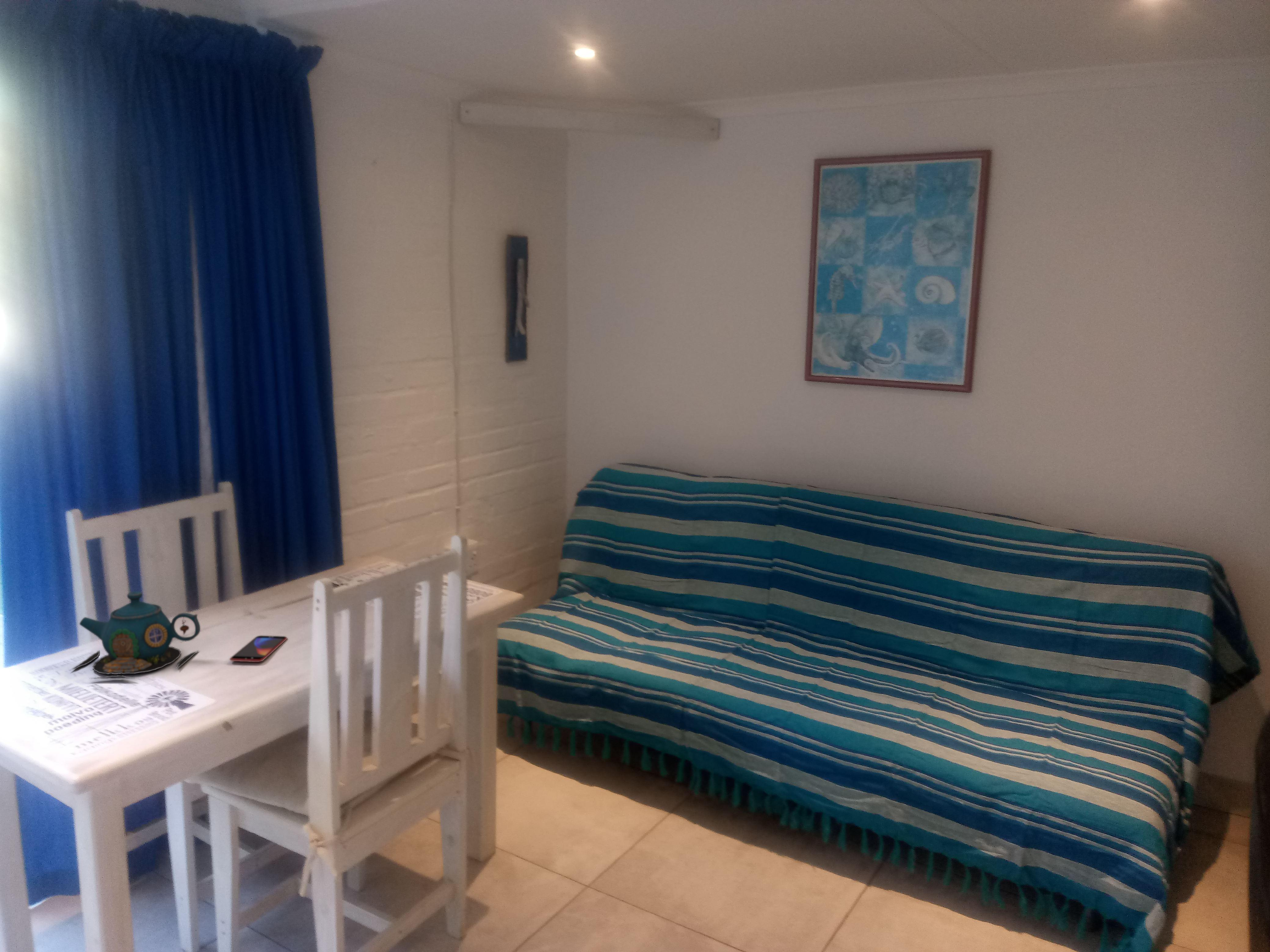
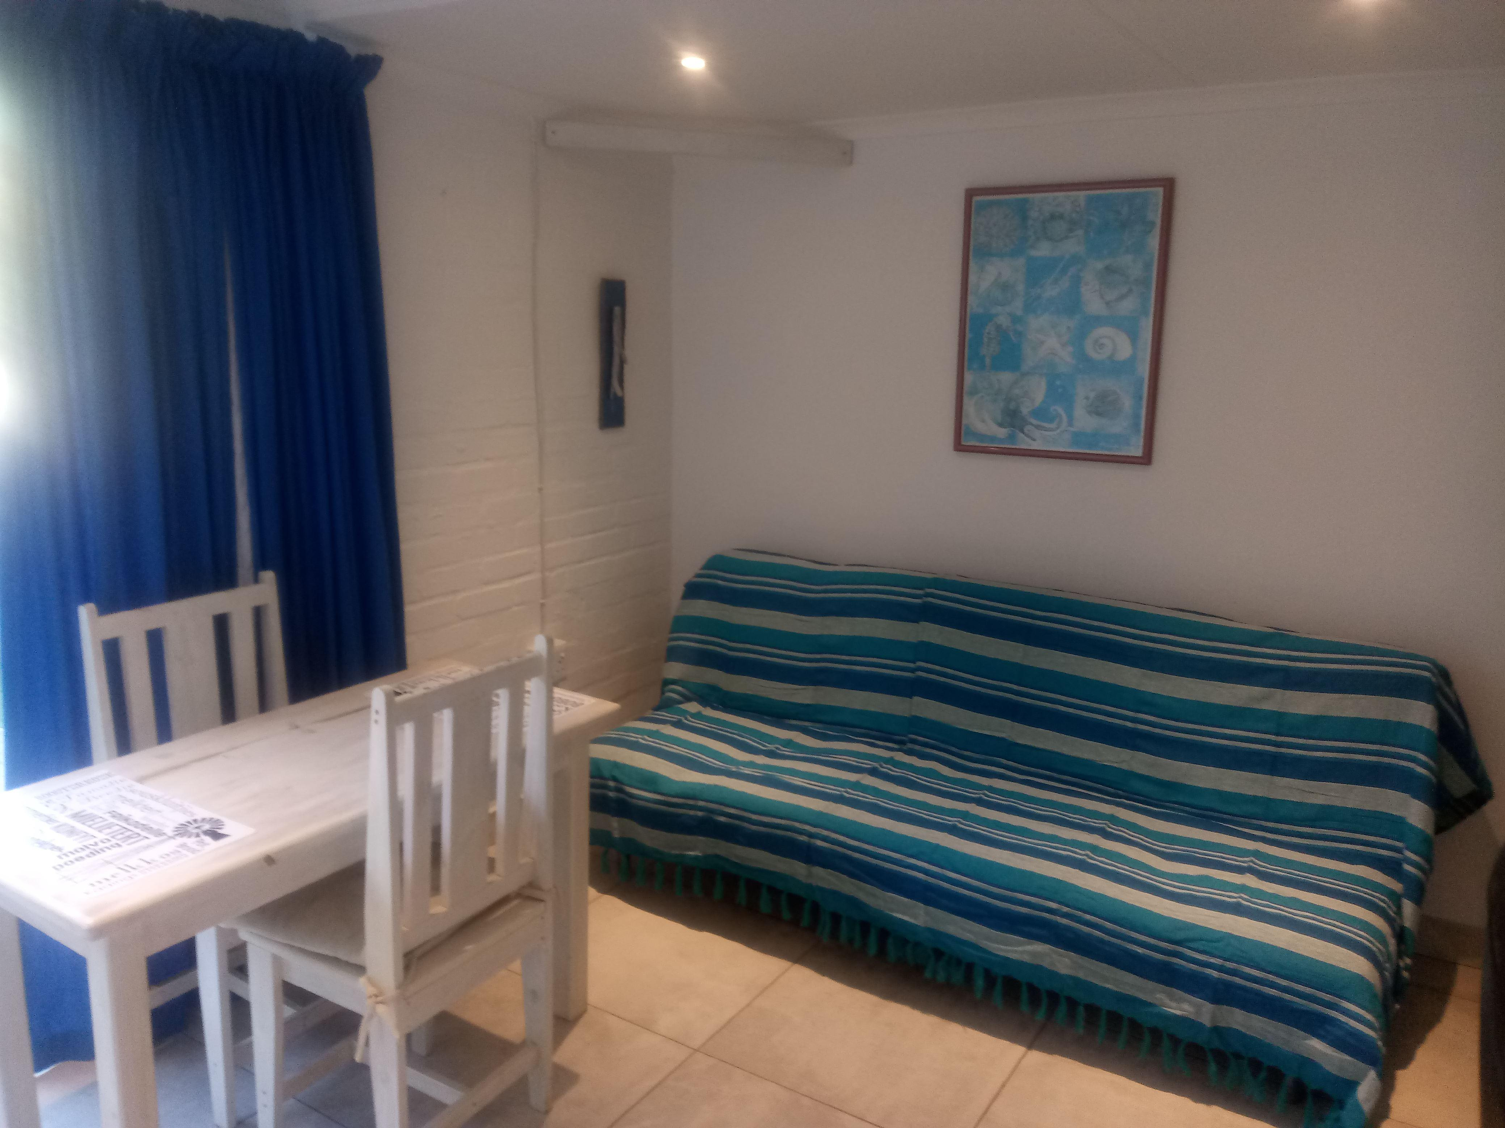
- teapot [69,591,201,679]
- smartphone [230,635,287,662]
